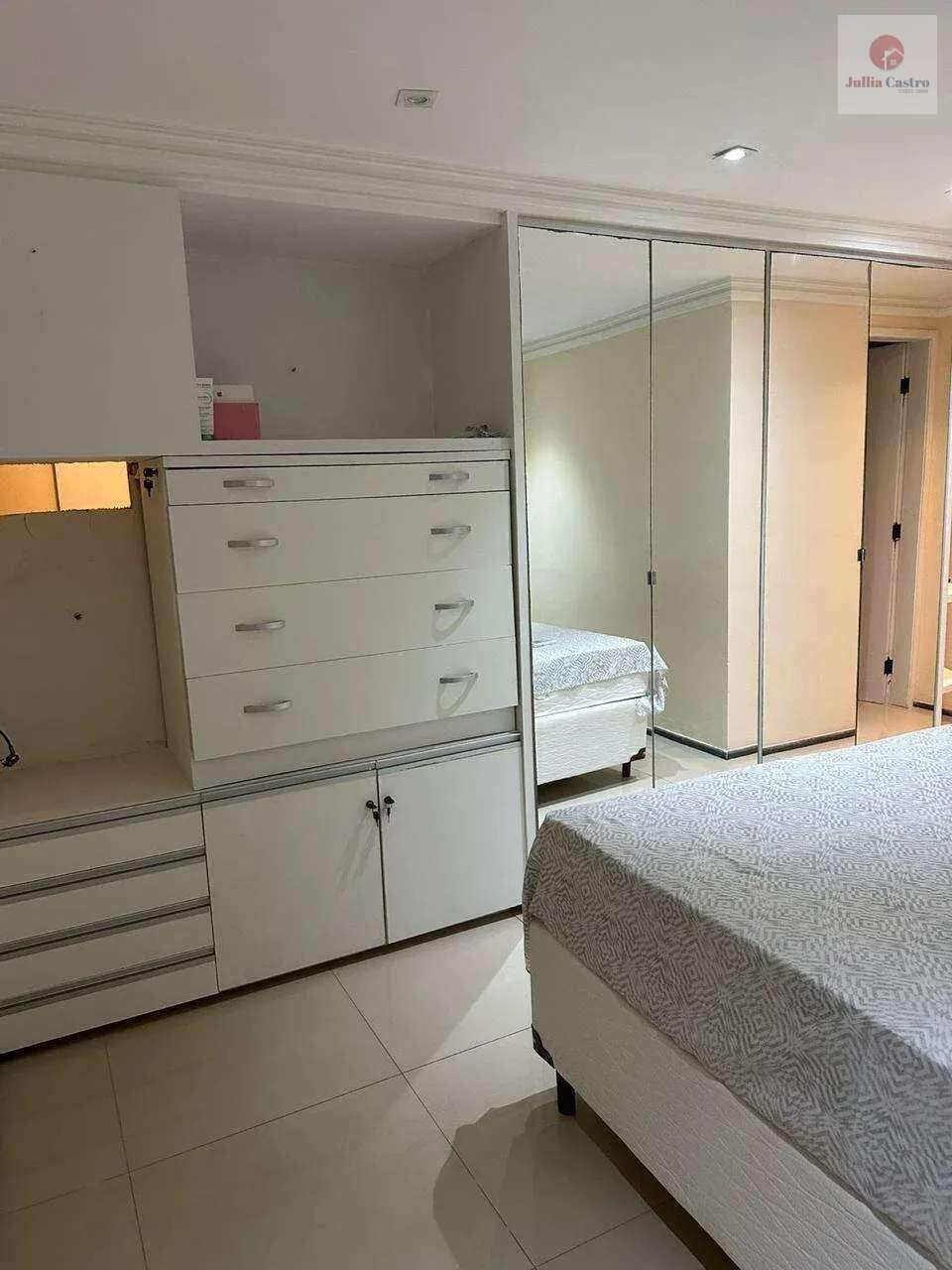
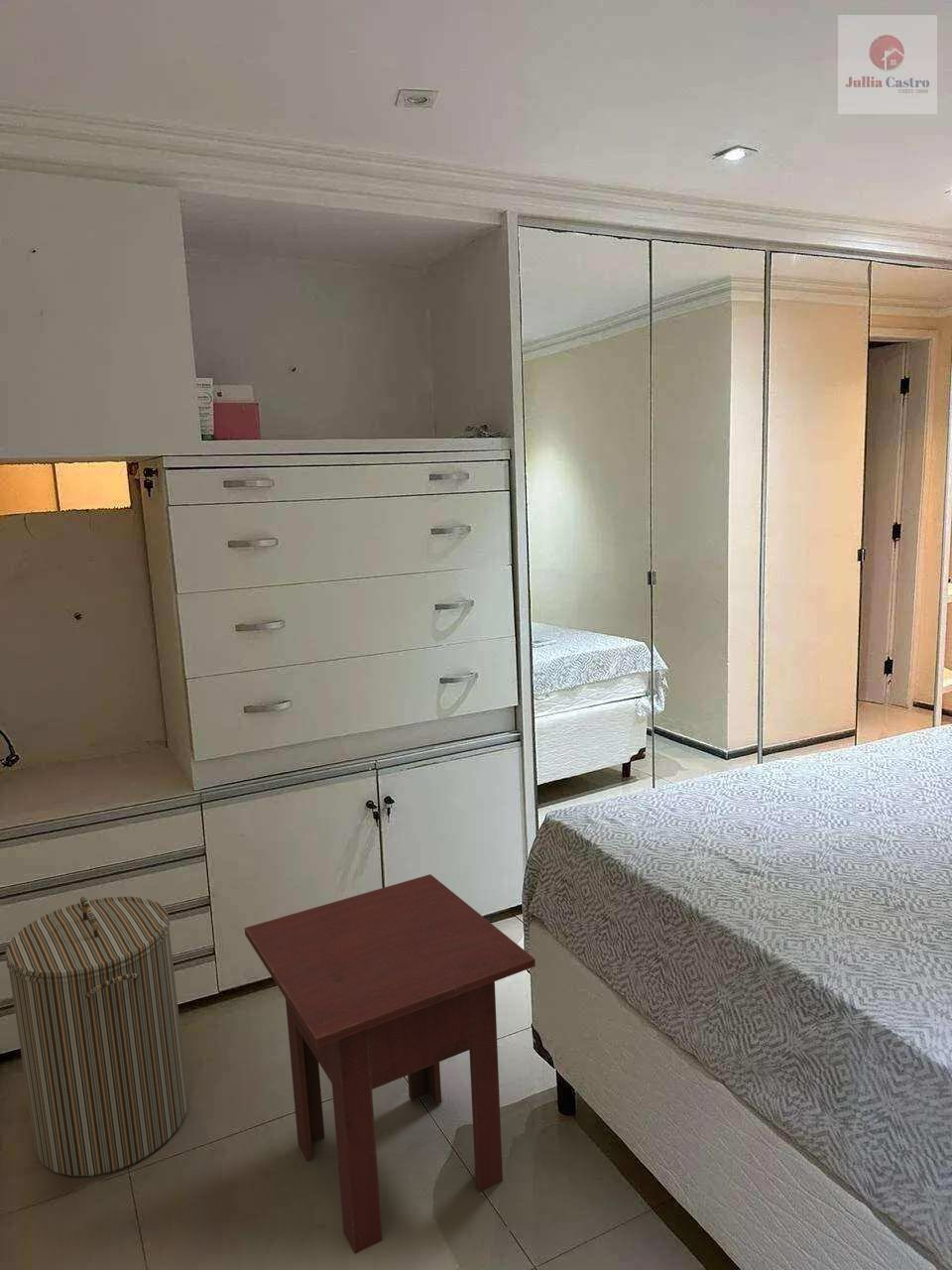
+ side table [243,873,536,1255]
+ laundry hamper [5,896,189,1178]
